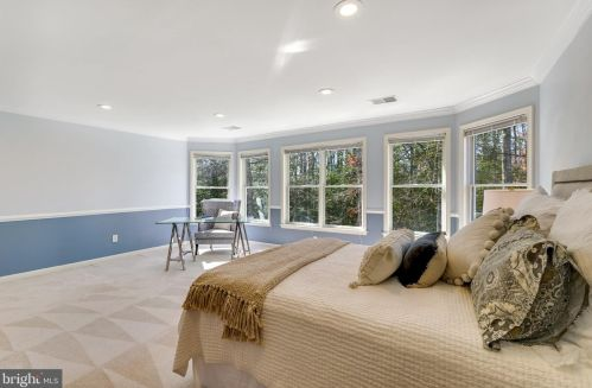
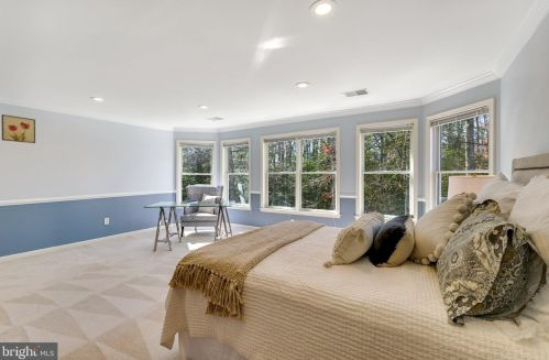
+ wall art [1,113,36,144]
